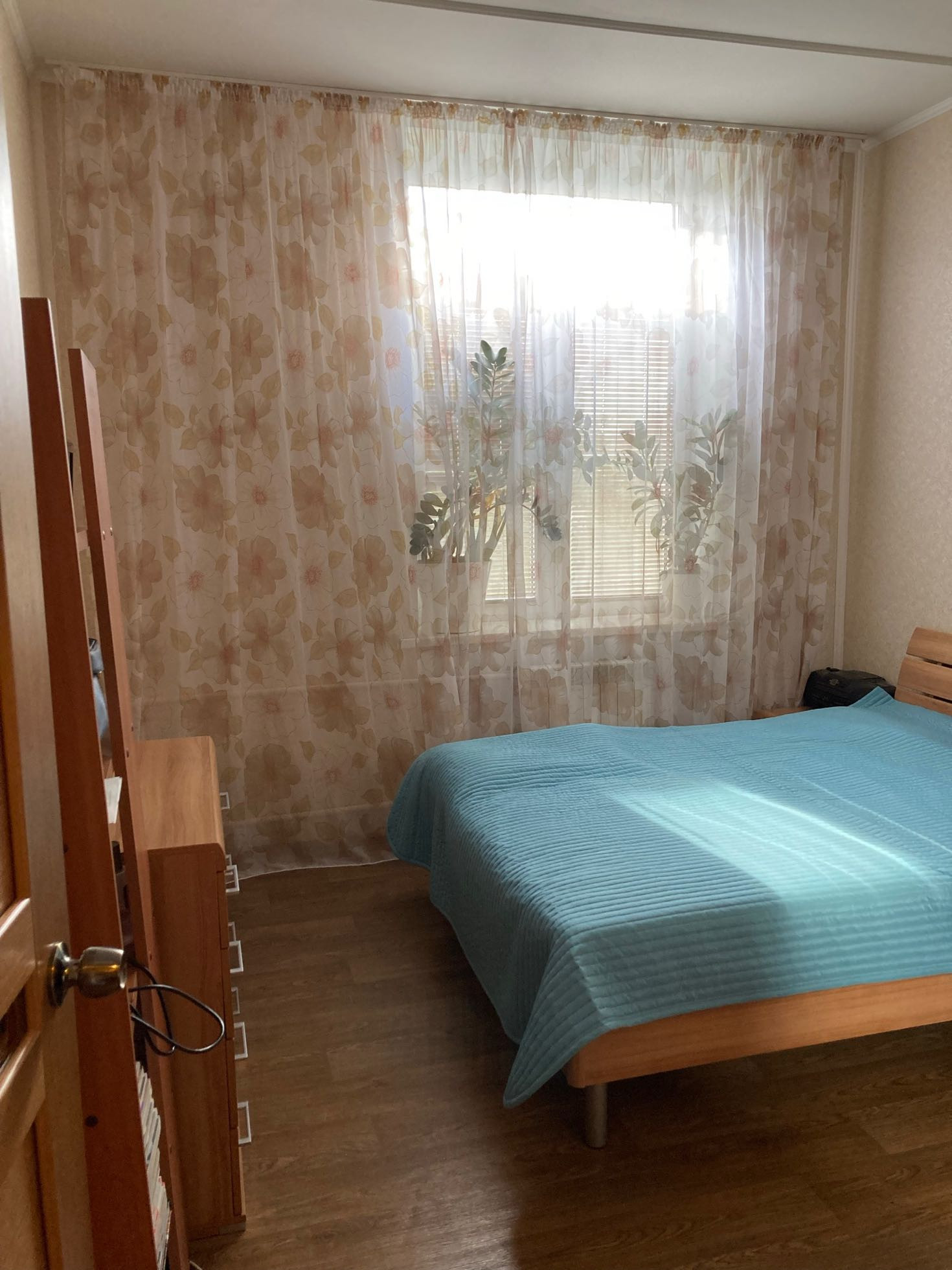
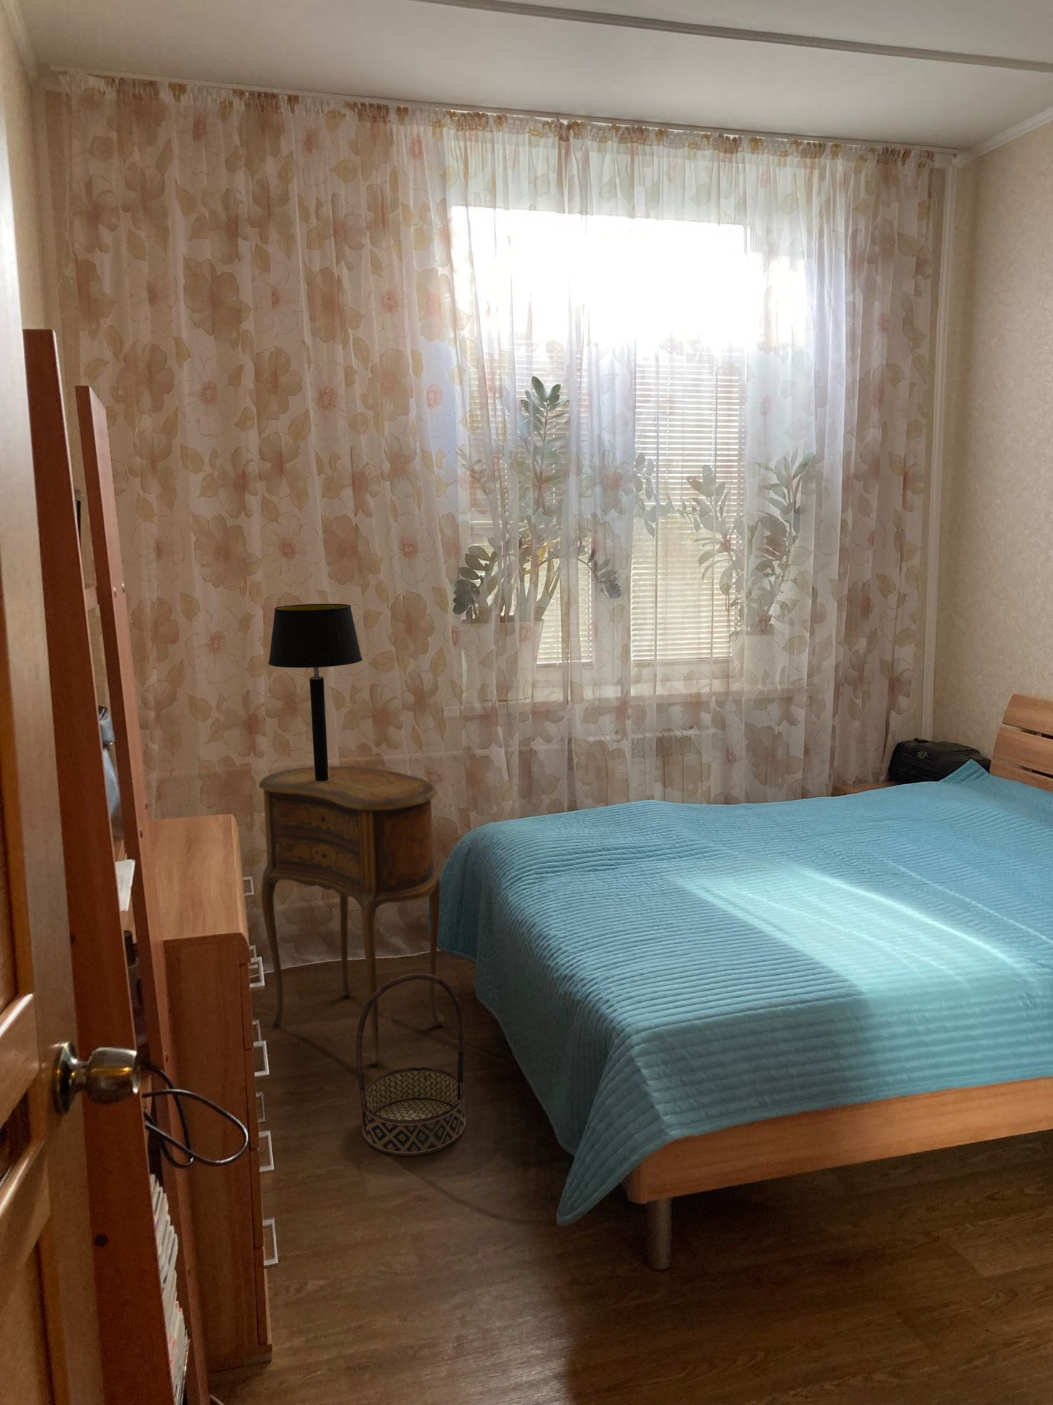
+ basket [355,972,467,1157]
+ table lamp [268,603,363,781]
+ side table [258,766,445,1066]
